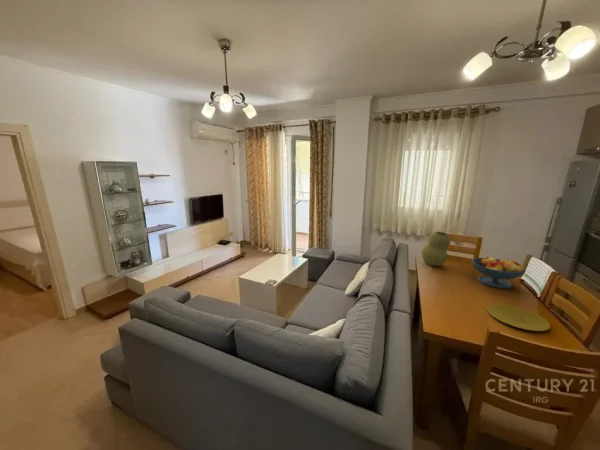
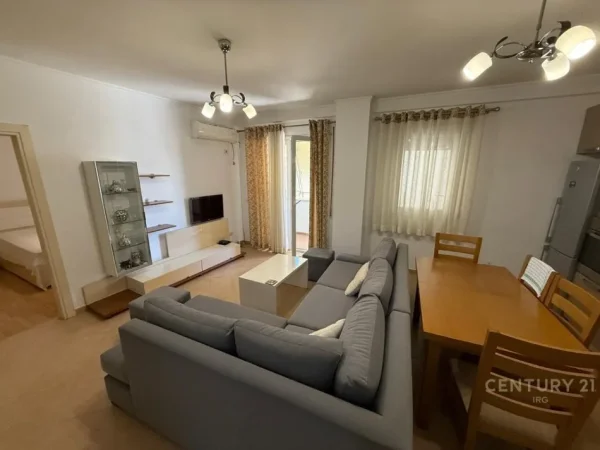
- vase [420,230,452,267]
- fruit bowl [471,256,527,289]
- plate [486,303,551,332]
